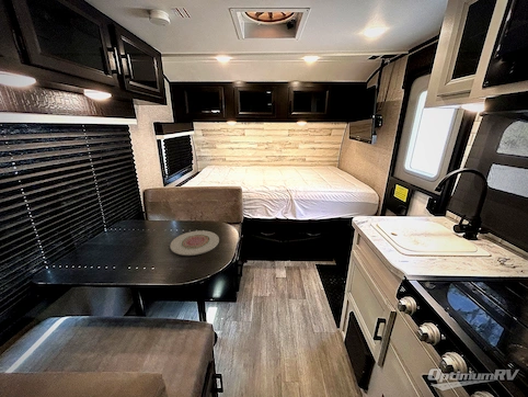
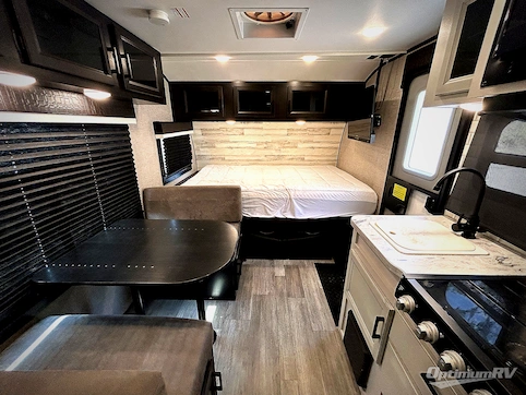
- plate [169,229,220,257]
